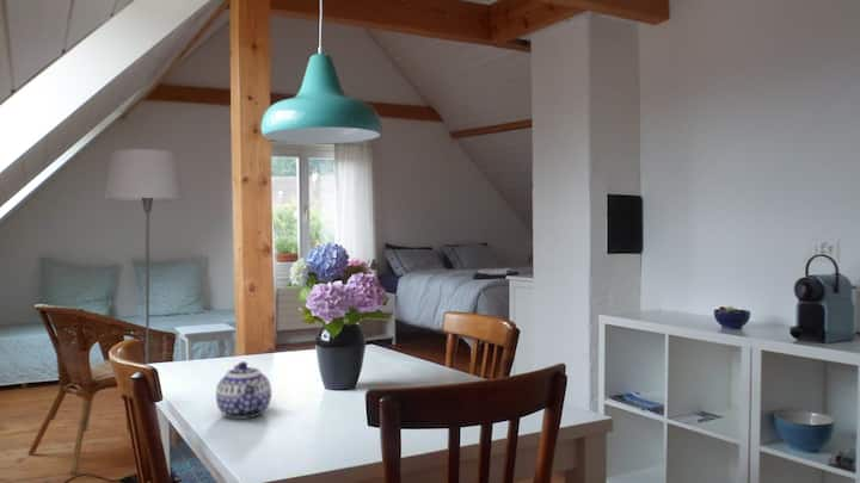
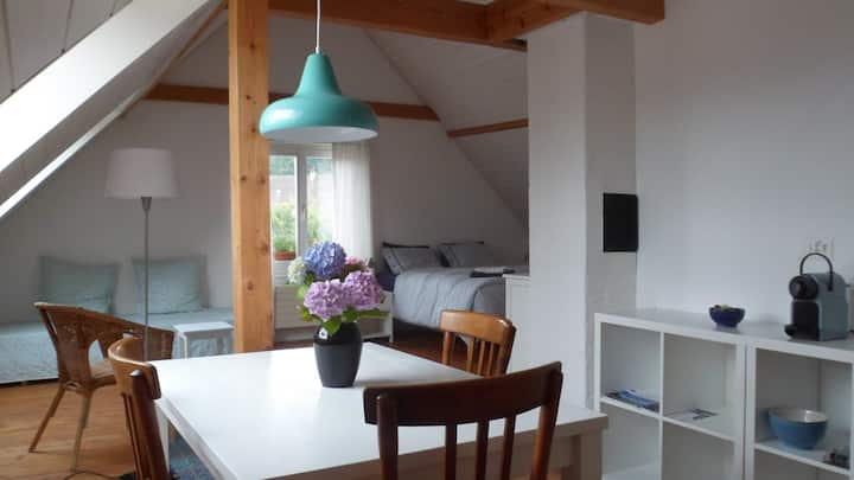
- teapot [215,360,272,420]
